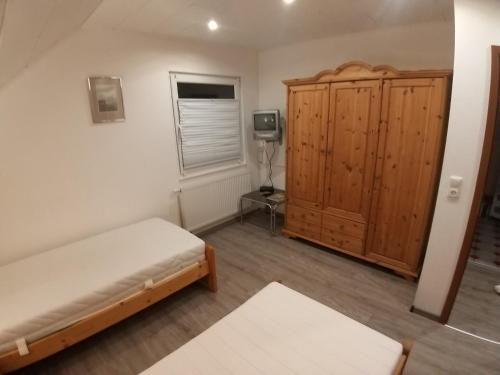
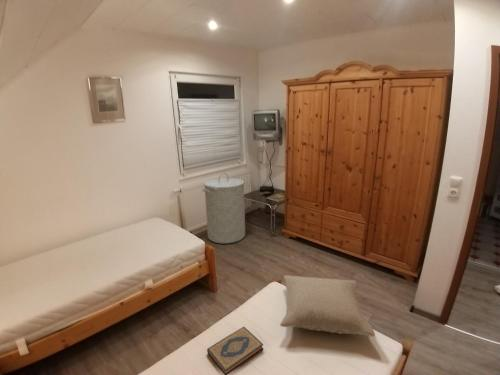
+ pillow [279,274,376,337]
+ laundry hamper [202,172,246,244]
+ hardback book [206,326,264,375]
